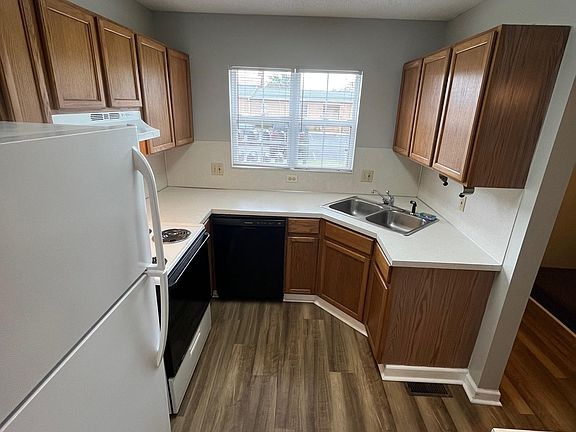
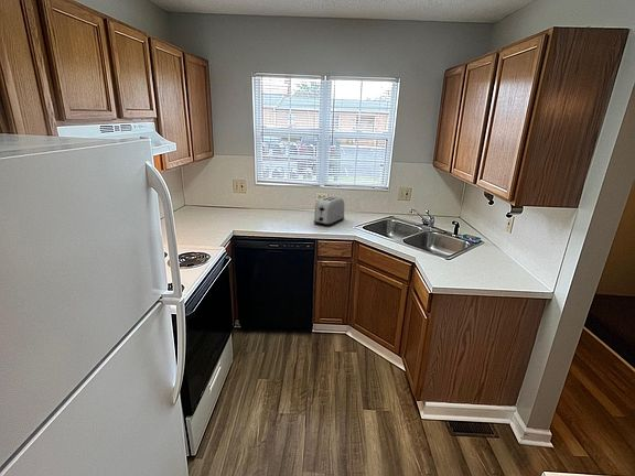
+ toaster [313,195,345,227]
